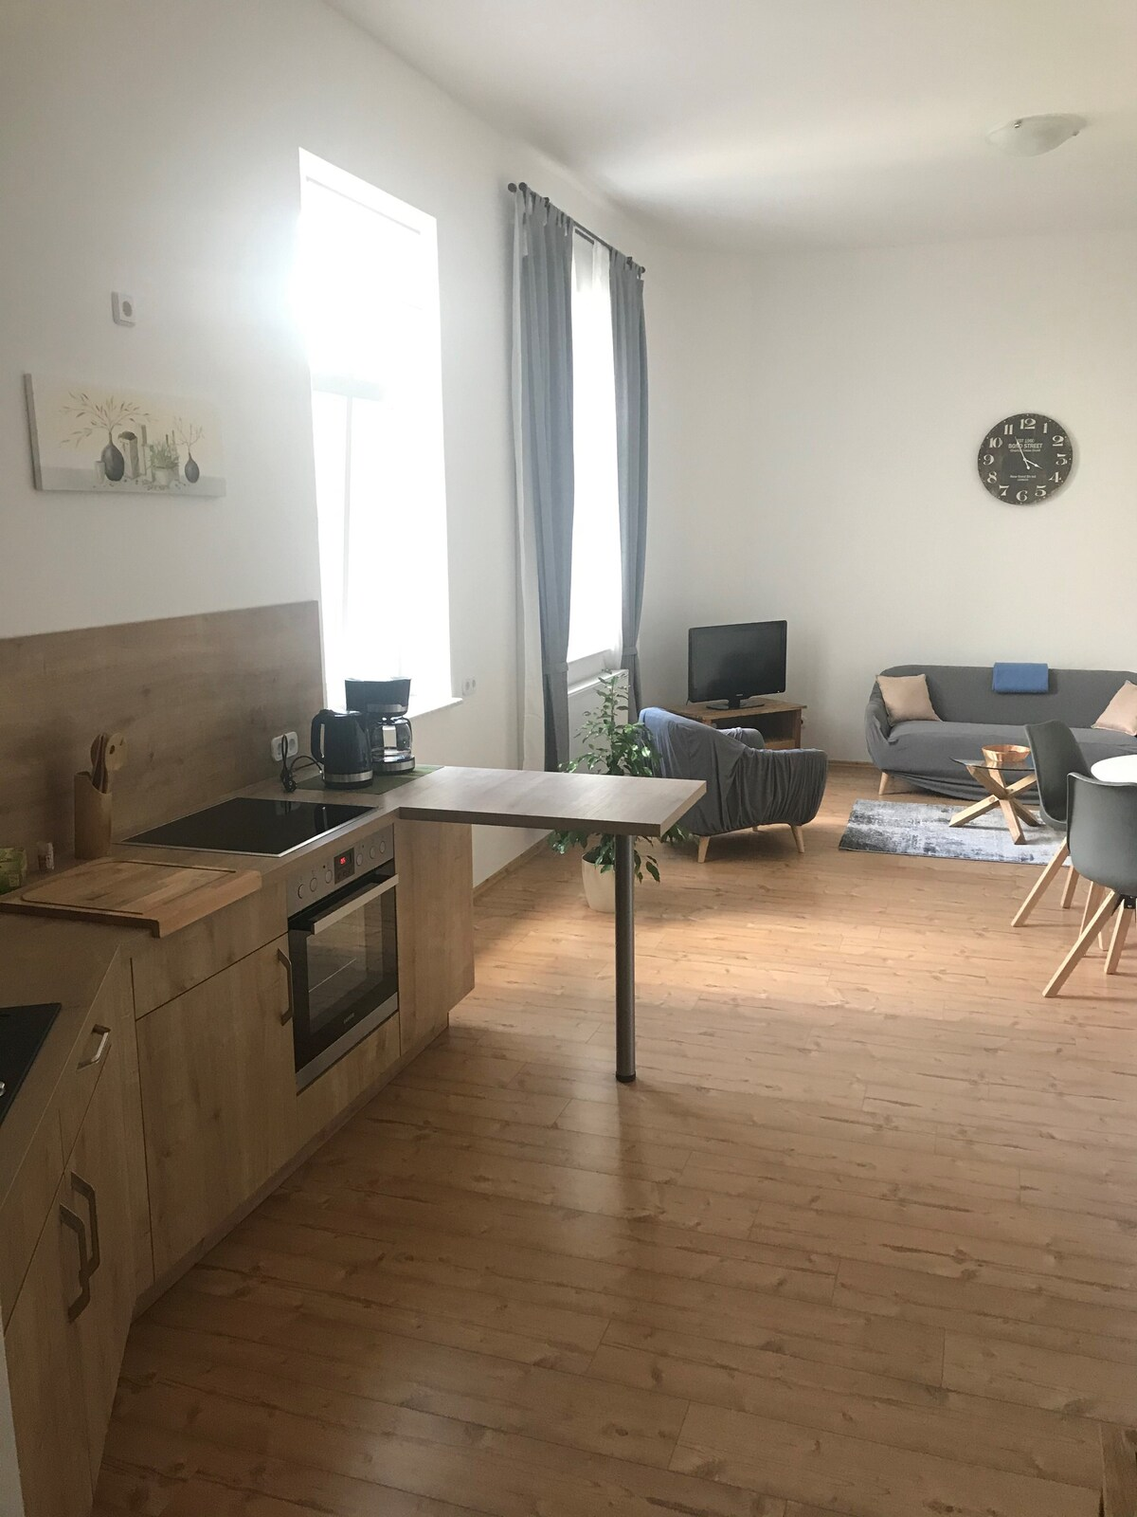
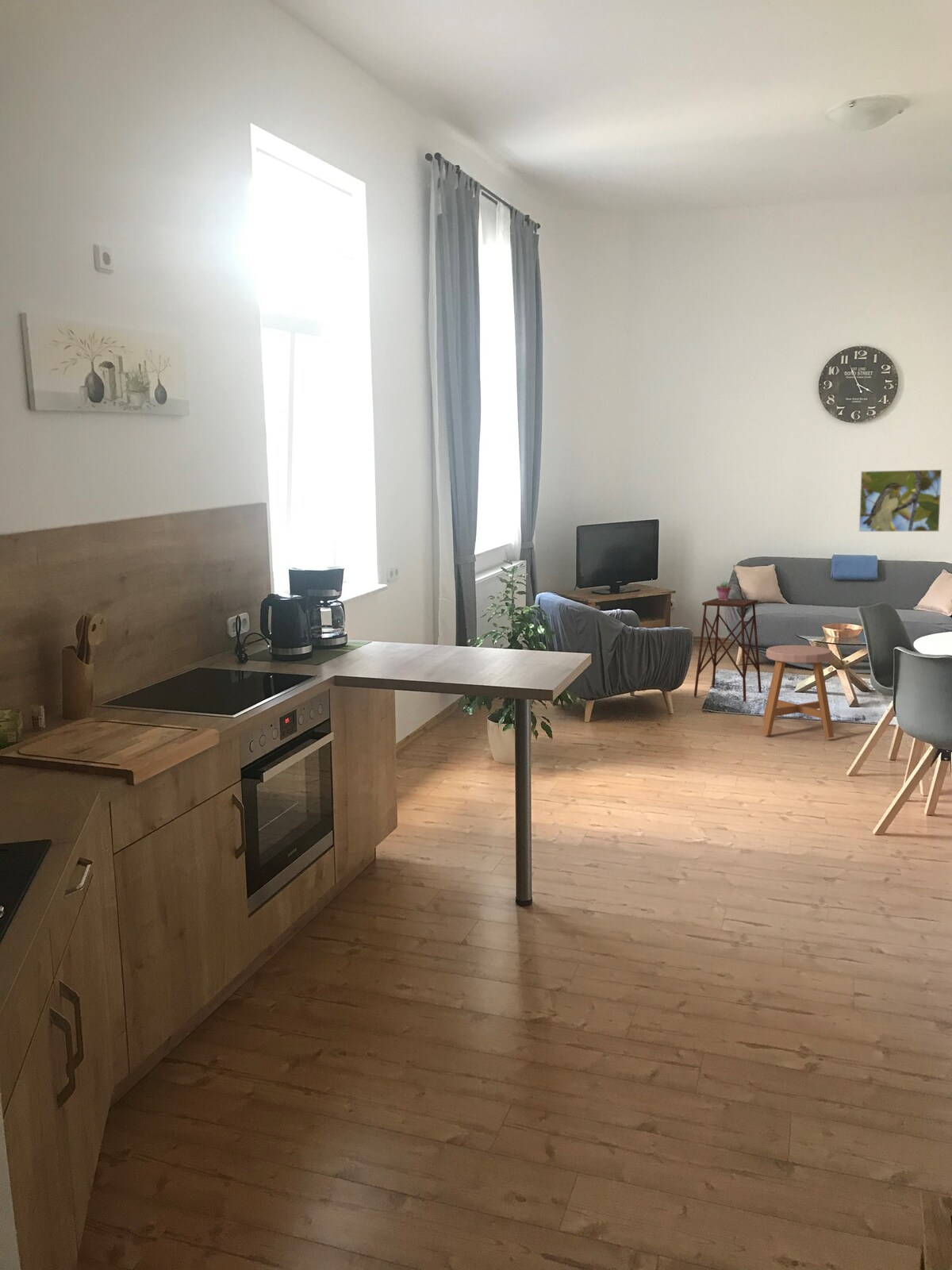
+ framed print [858,468,942,533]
+ stool [762,645,835,739]
+ side table [693,598,762,702]
+ potted succulent [716,580,731,600]
